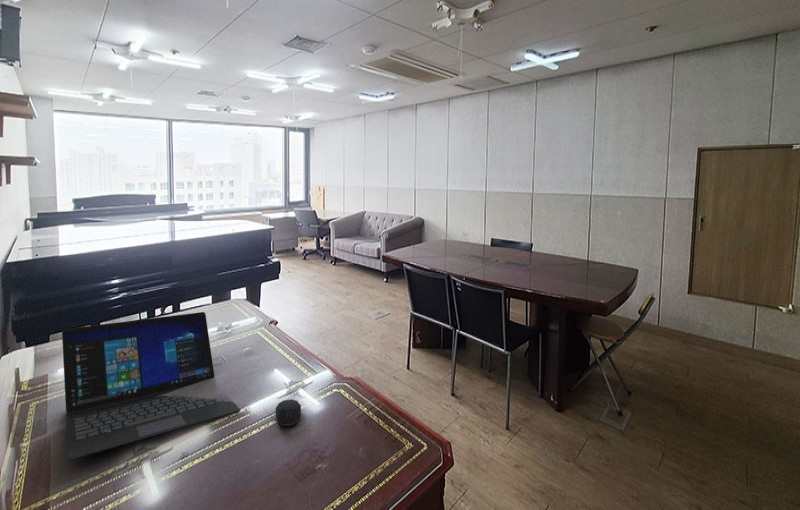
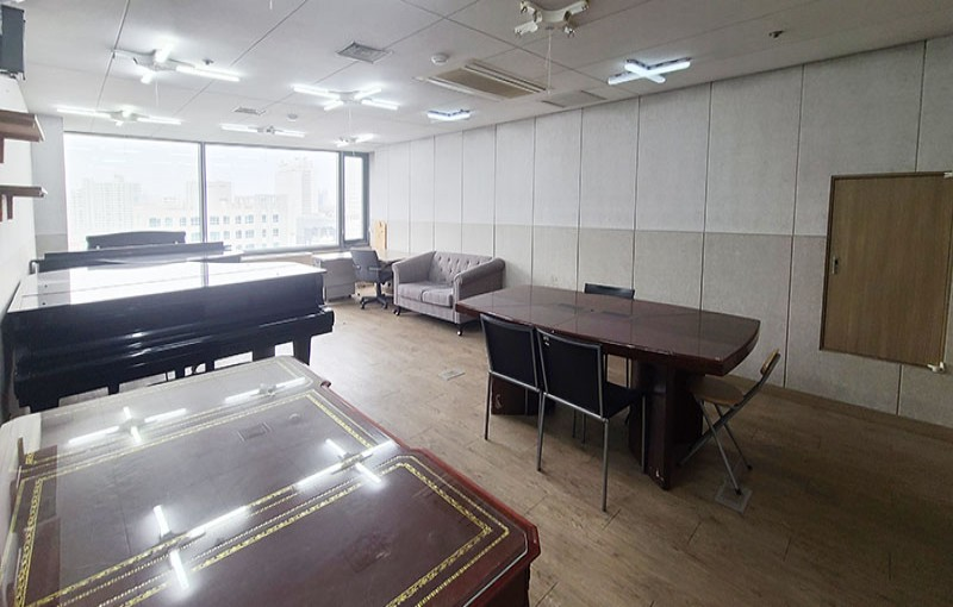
- computer mouse [275,398,302,427]
- laptop [61,311,241,461]
